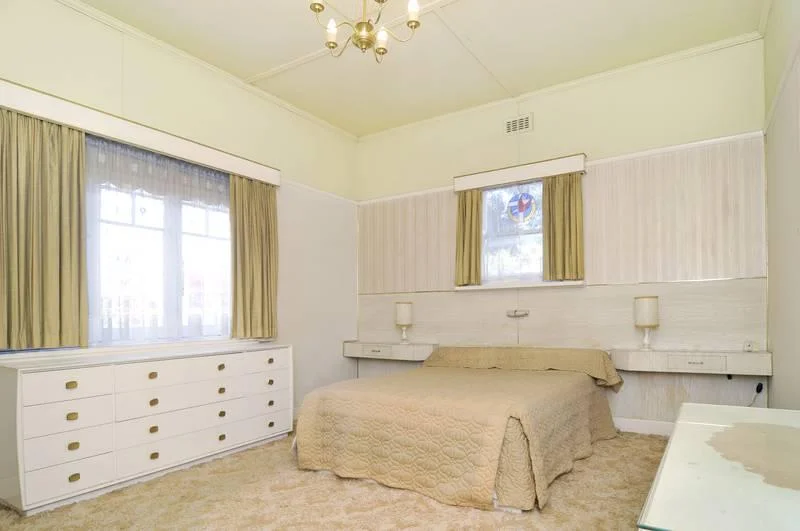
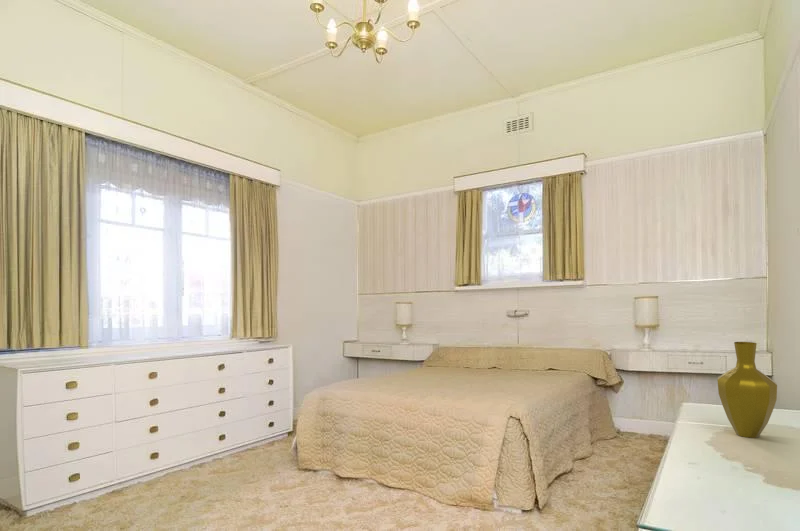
+ vase [717,341,778,439]
